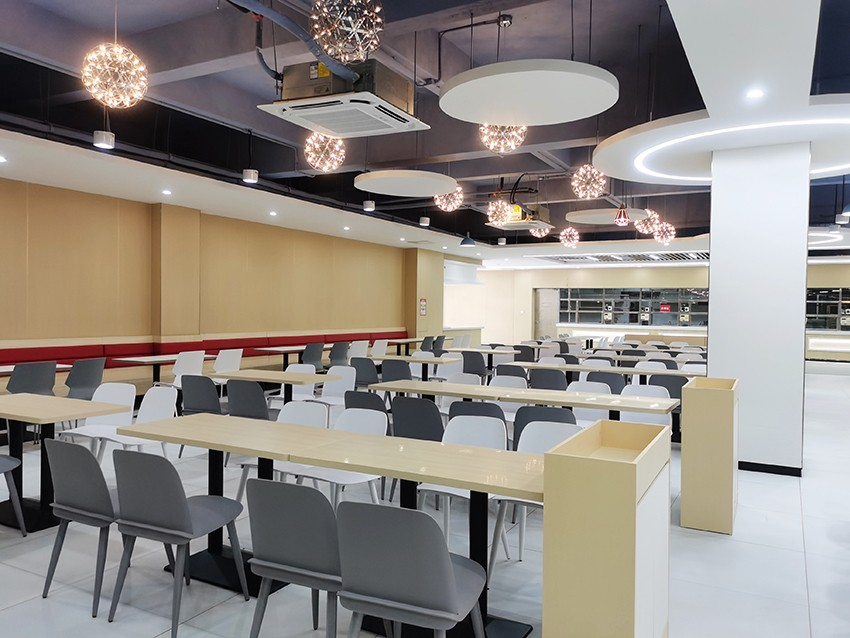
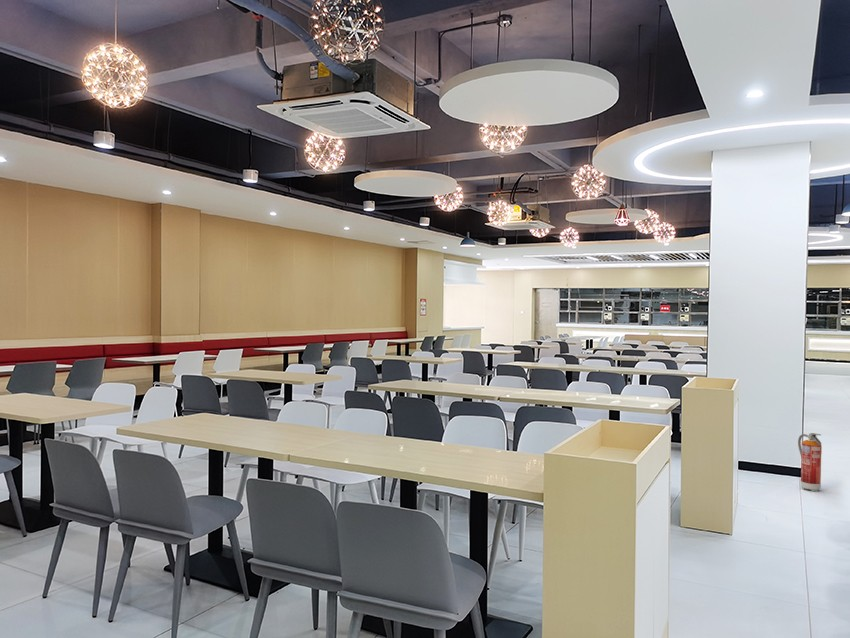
+ fire extinguisher [797,432,823,492]
